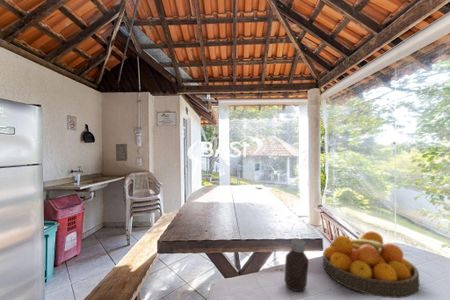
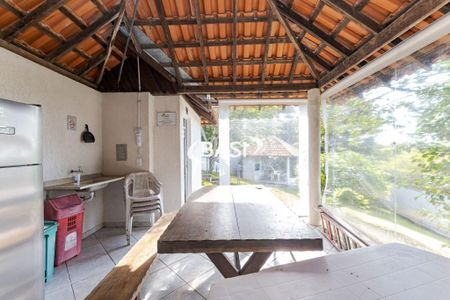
- fruit bowl [322,230,420,299]
- bottle [283,238,310,292]
